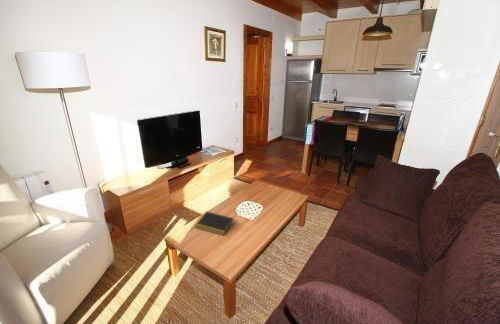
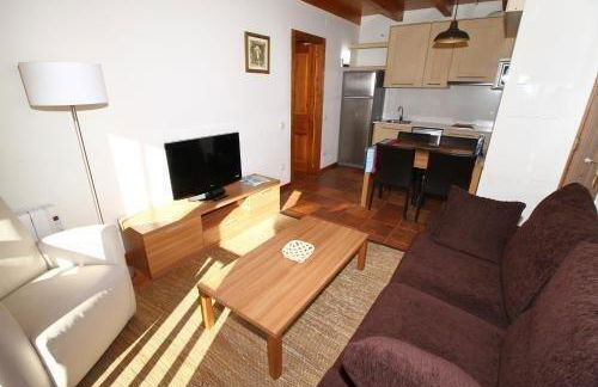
- notepad [194,211,235,236]
